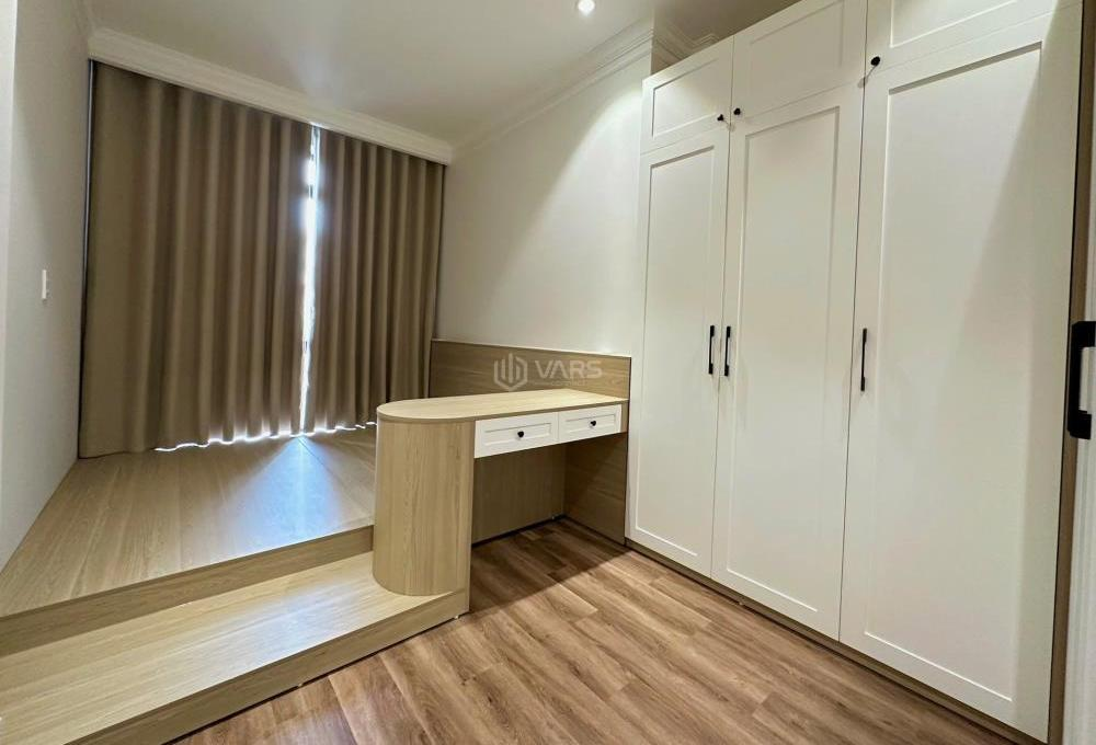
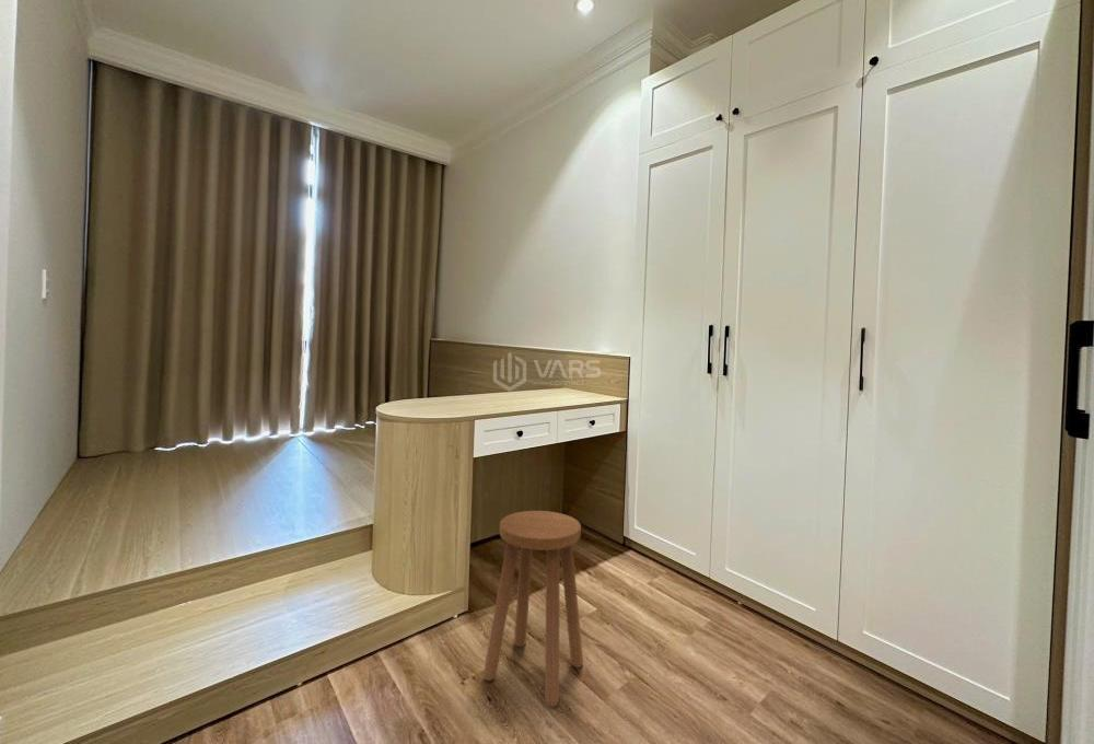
+ stool [482,510,584,708]
